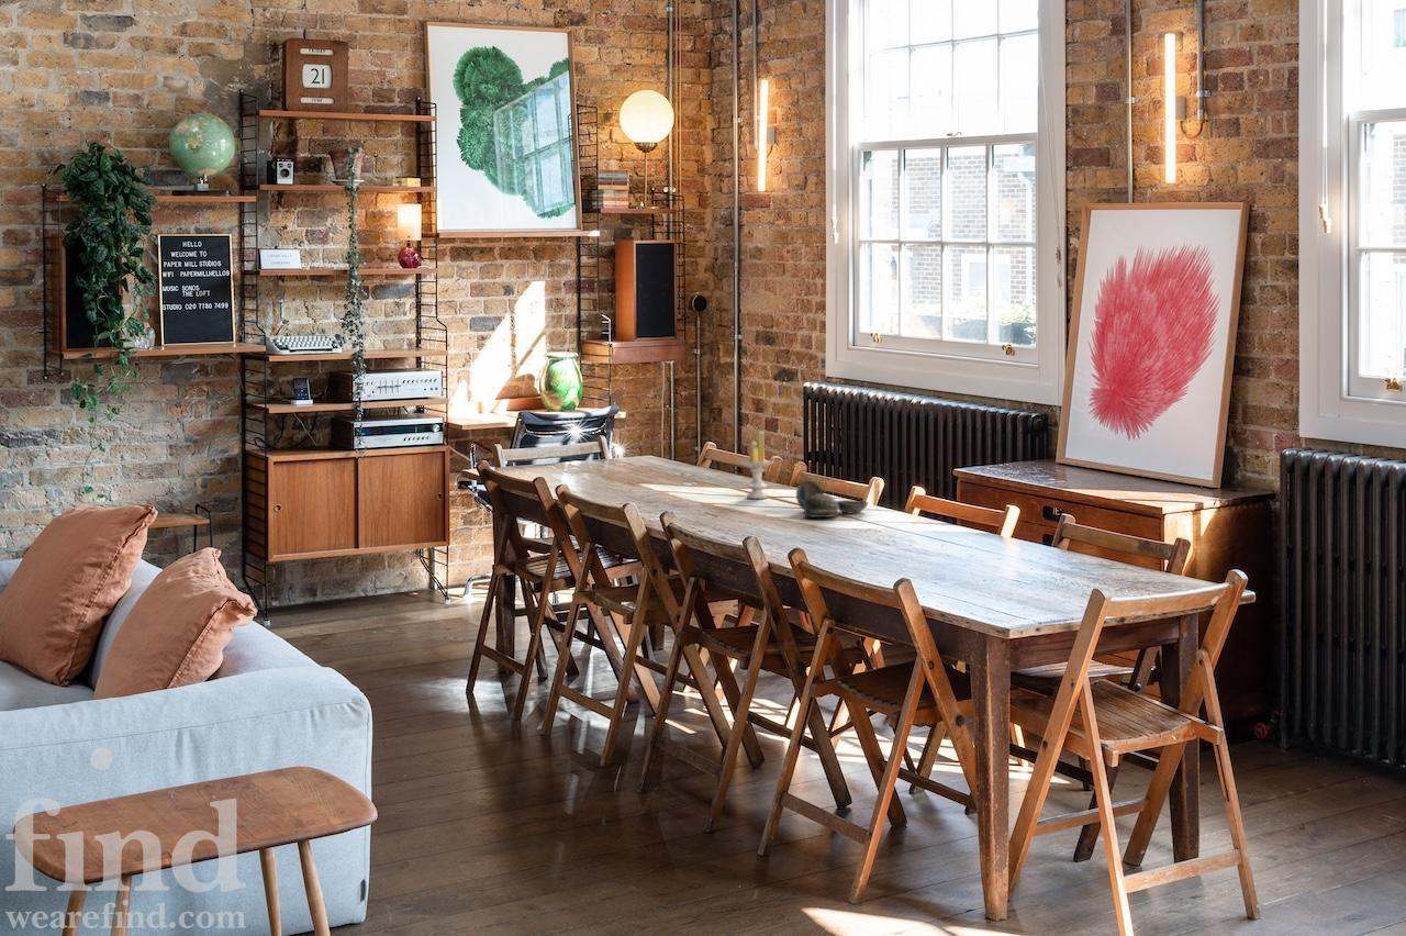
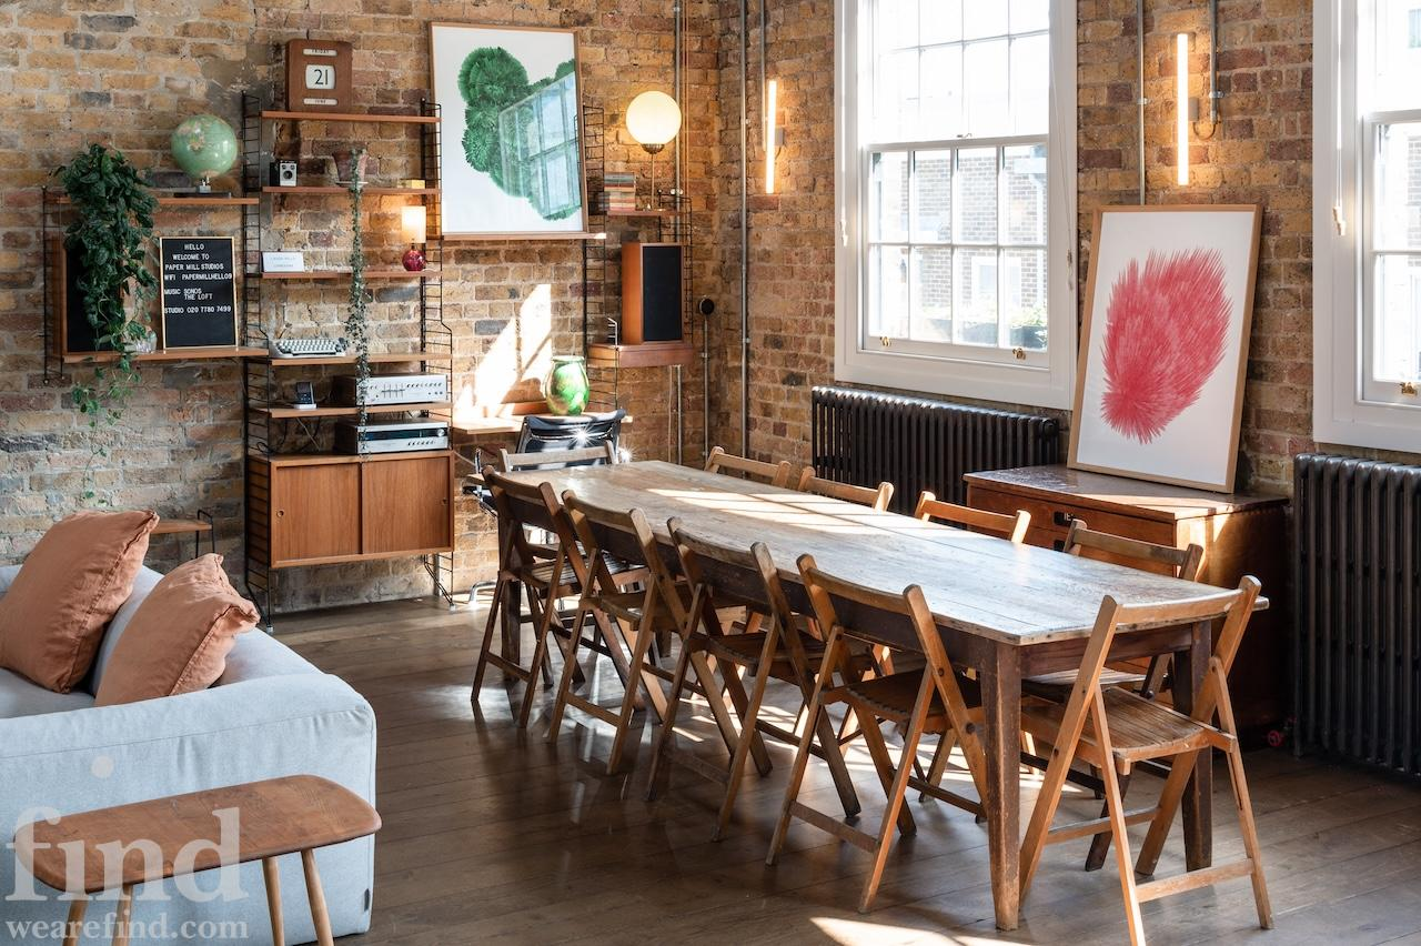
- decorative bowl [795,479,869,519]
- candle [739,430,775,500]
